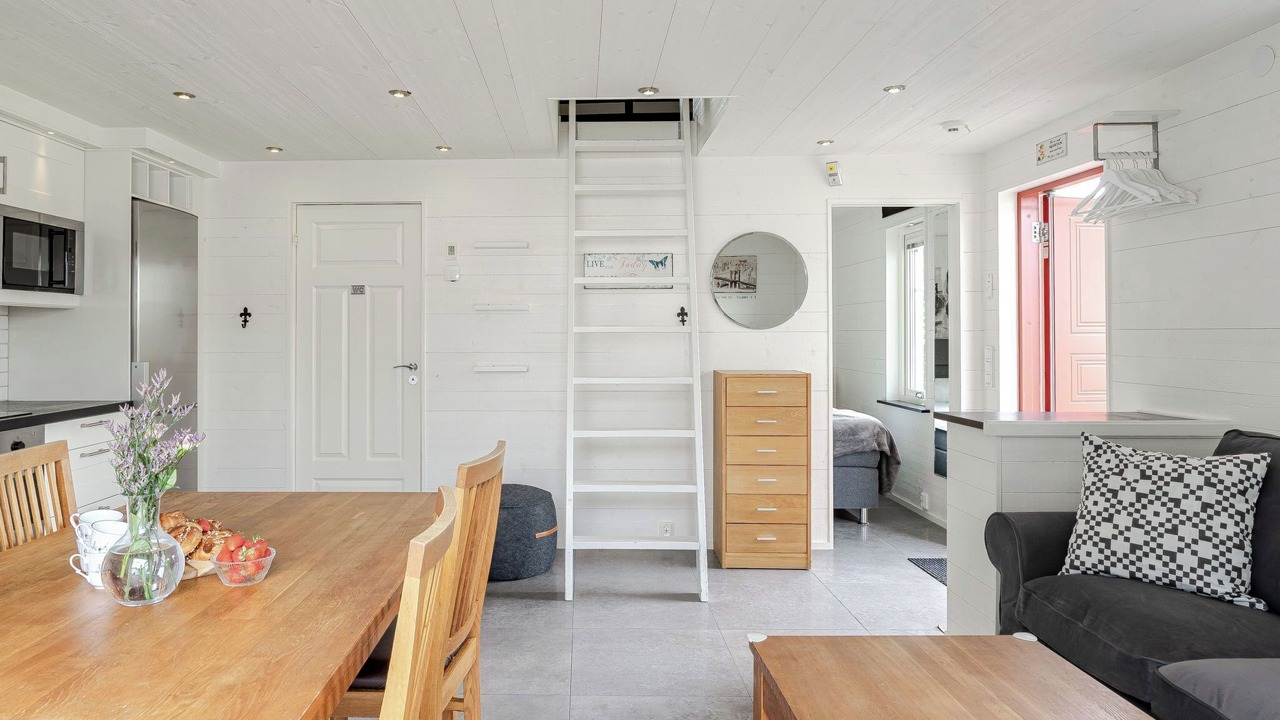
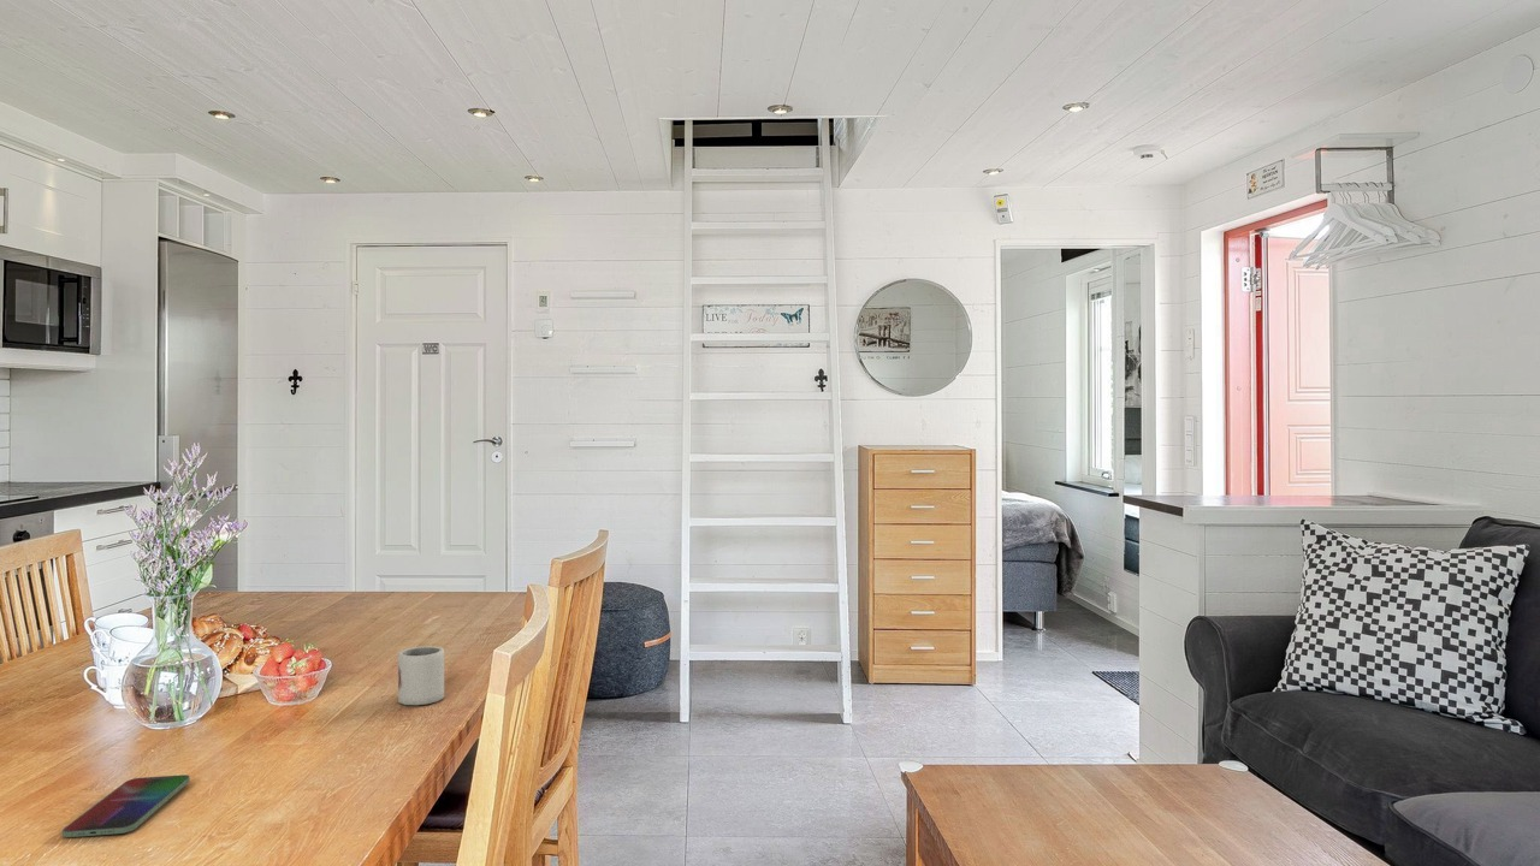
+ cup [397,645,445,706]
+ smartphone [61,773,191,838]
